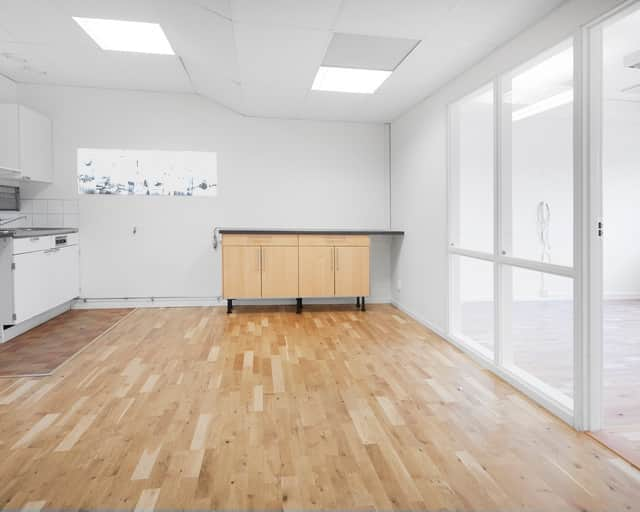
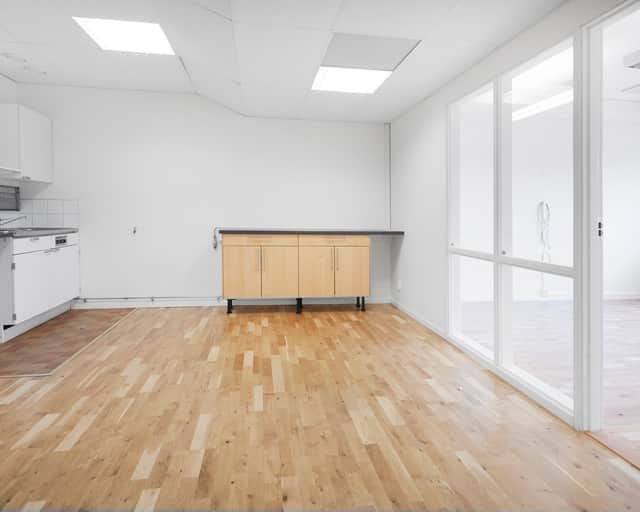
- wall art [76,147,218,197]
